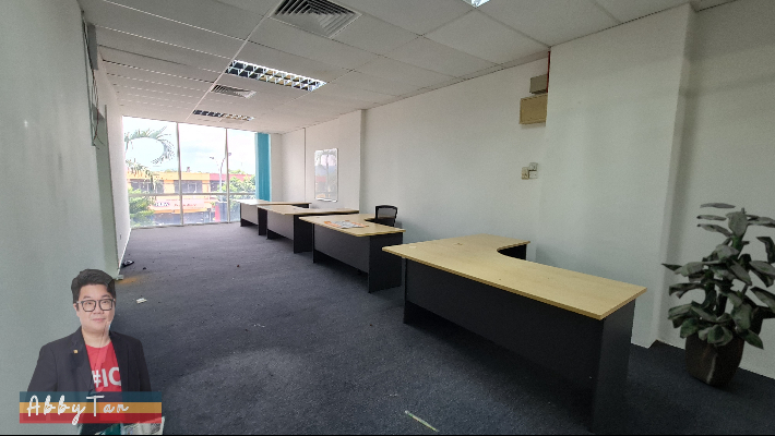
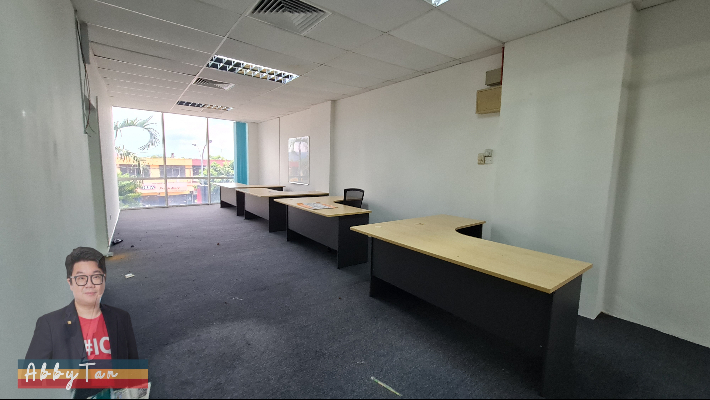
- indoor plant [660,202,775,387]
